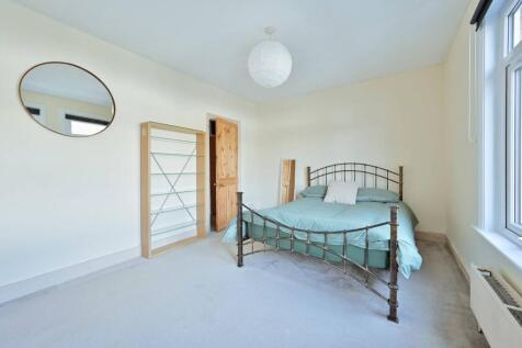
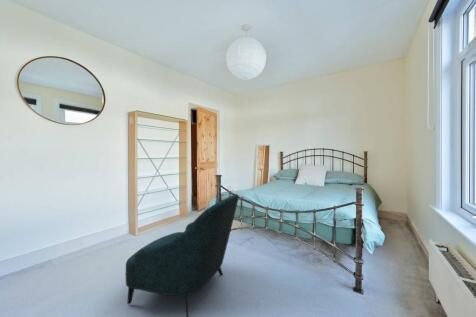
+ armchair [125,193,240,317]
